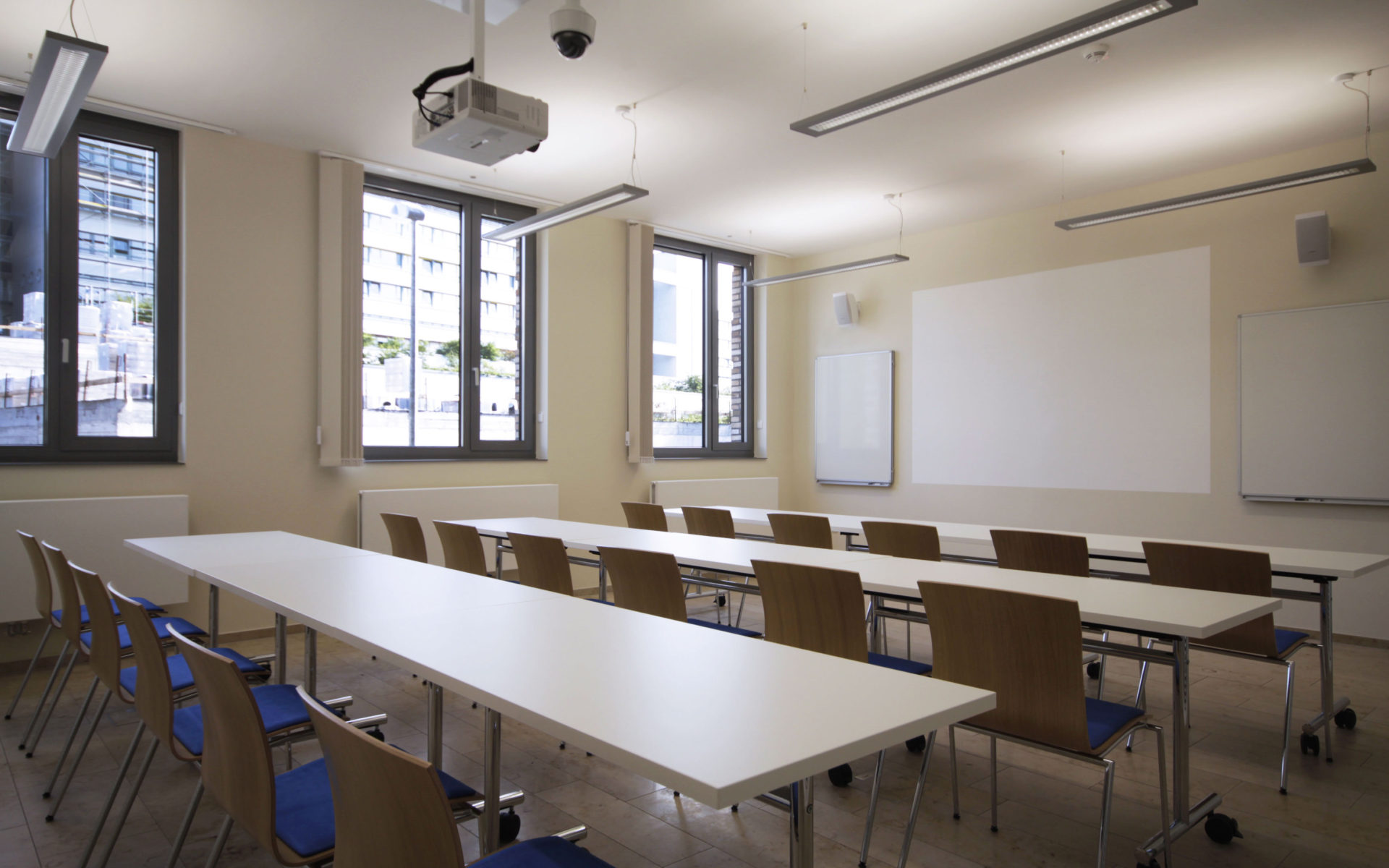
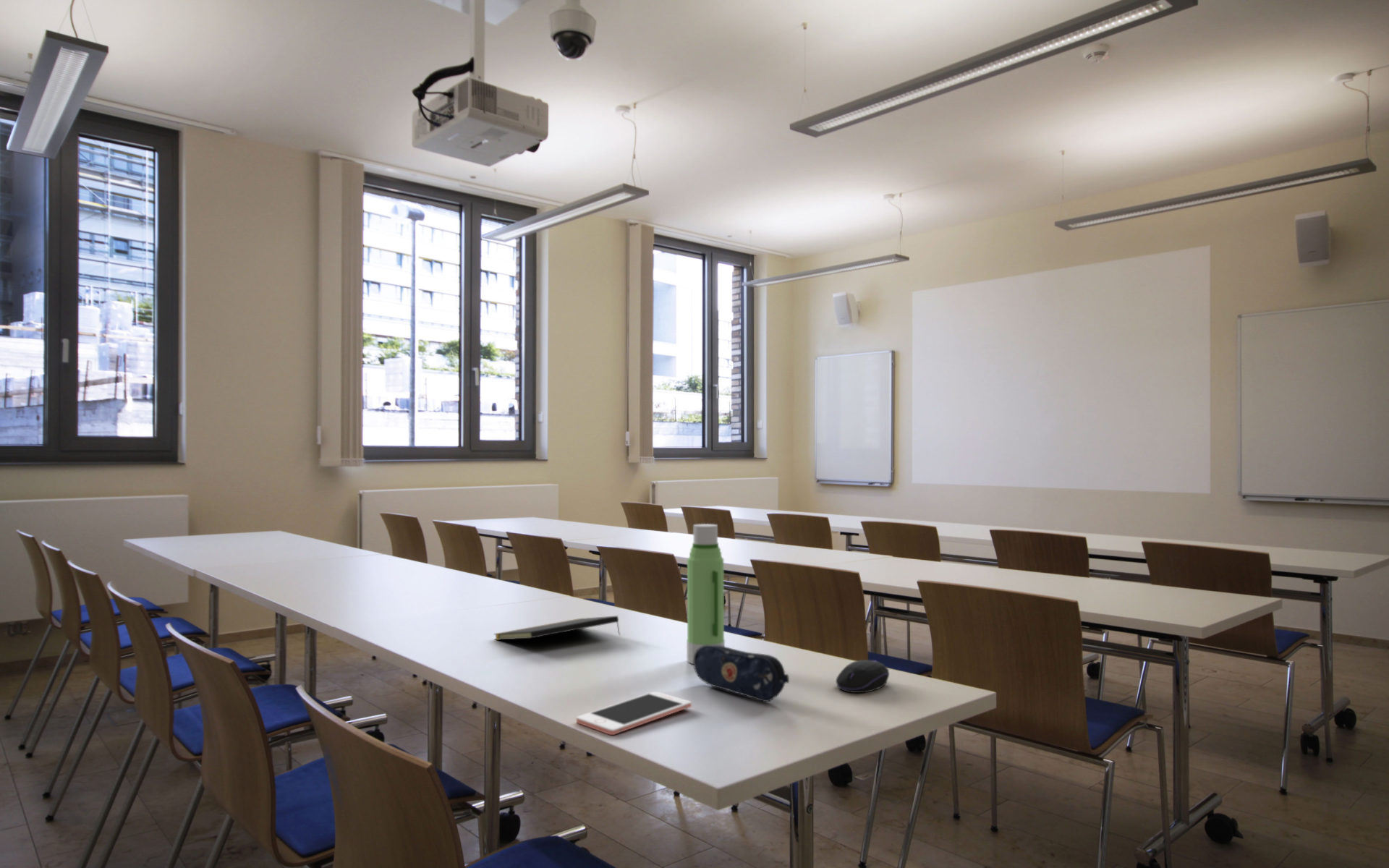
+ notepad [493,615,621,641]
+ water bottle [686,523,726,665]
+ pencil case [693,645,790,702]
+ computer mouse [835,659,890,694]
+ cell phone [576,691,692,736]
